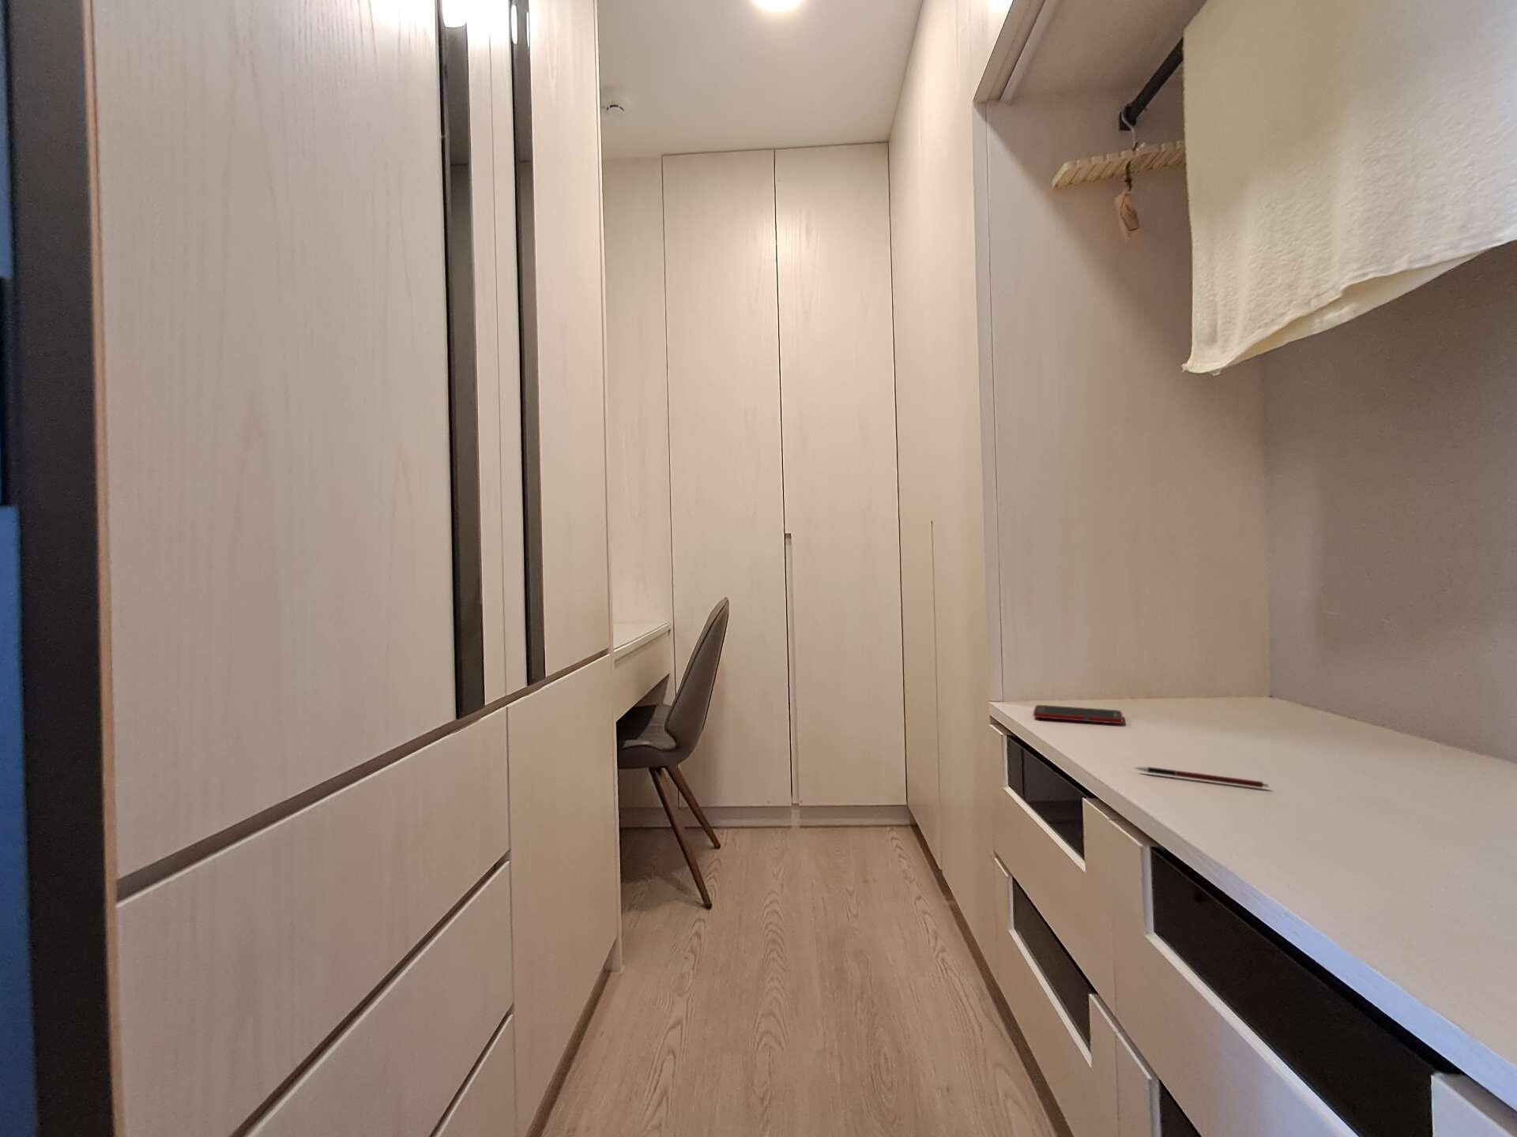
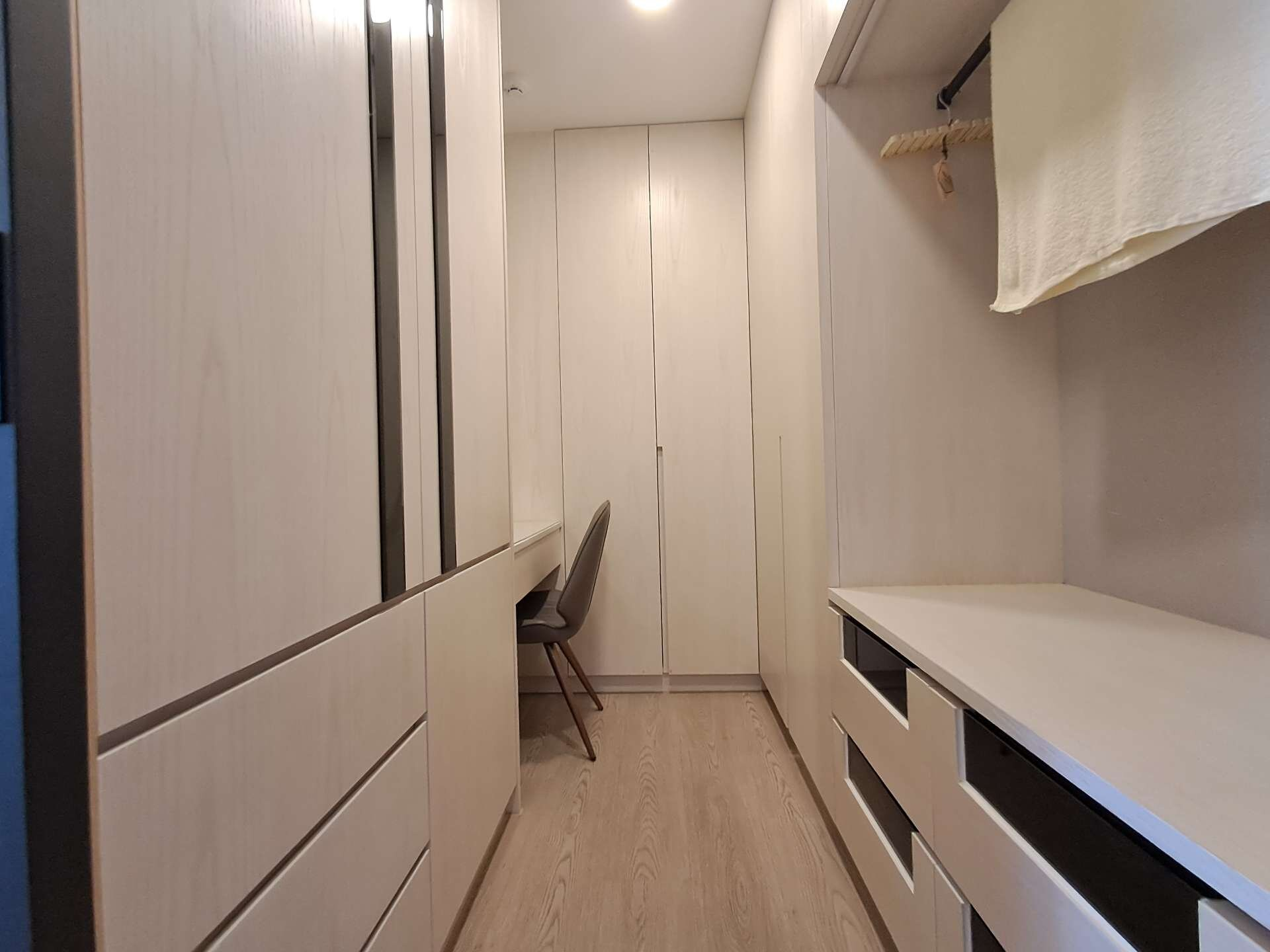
- pen [1134,766,1269,788]
- cell phone [1033,705,1124,725]
